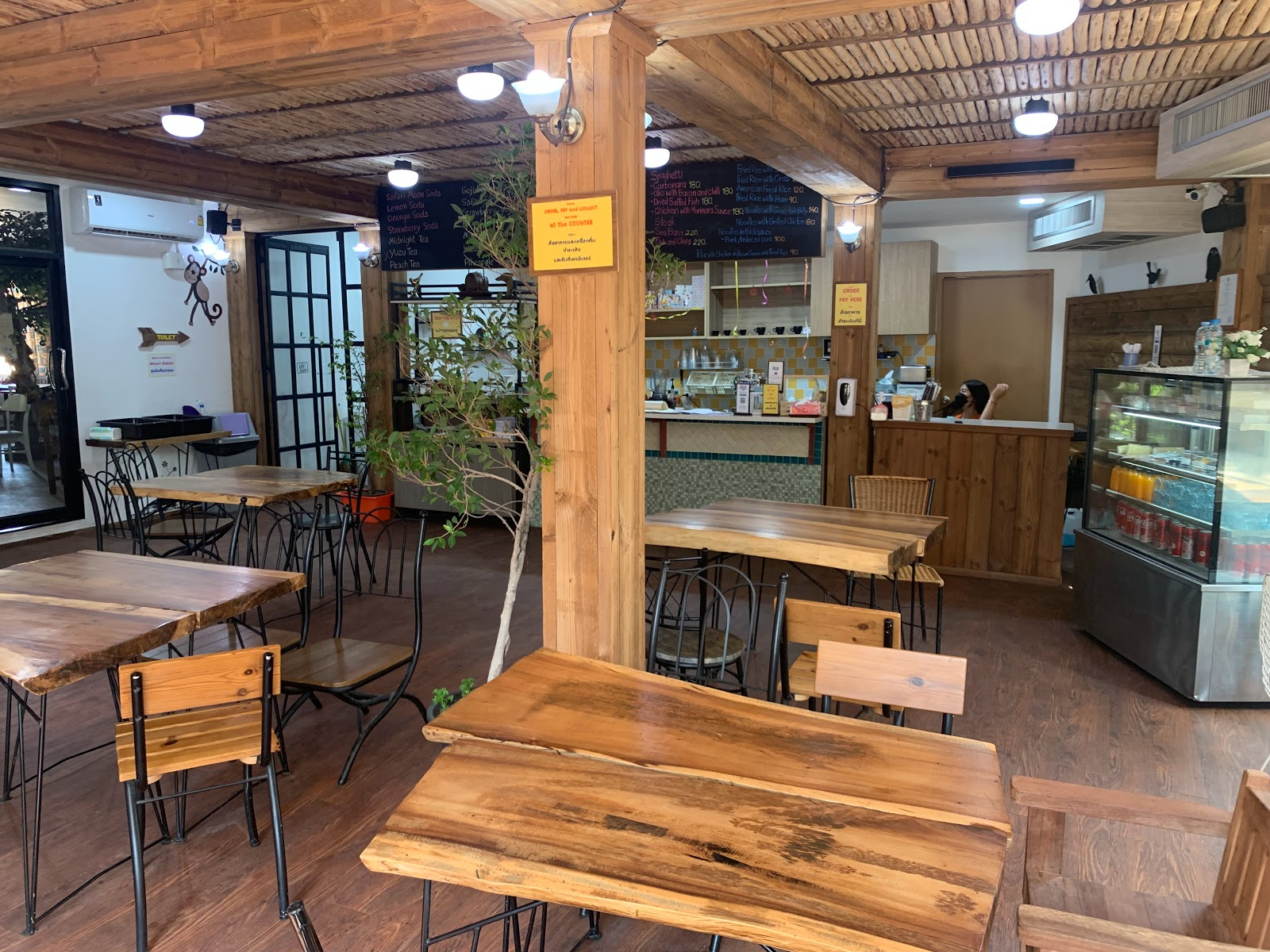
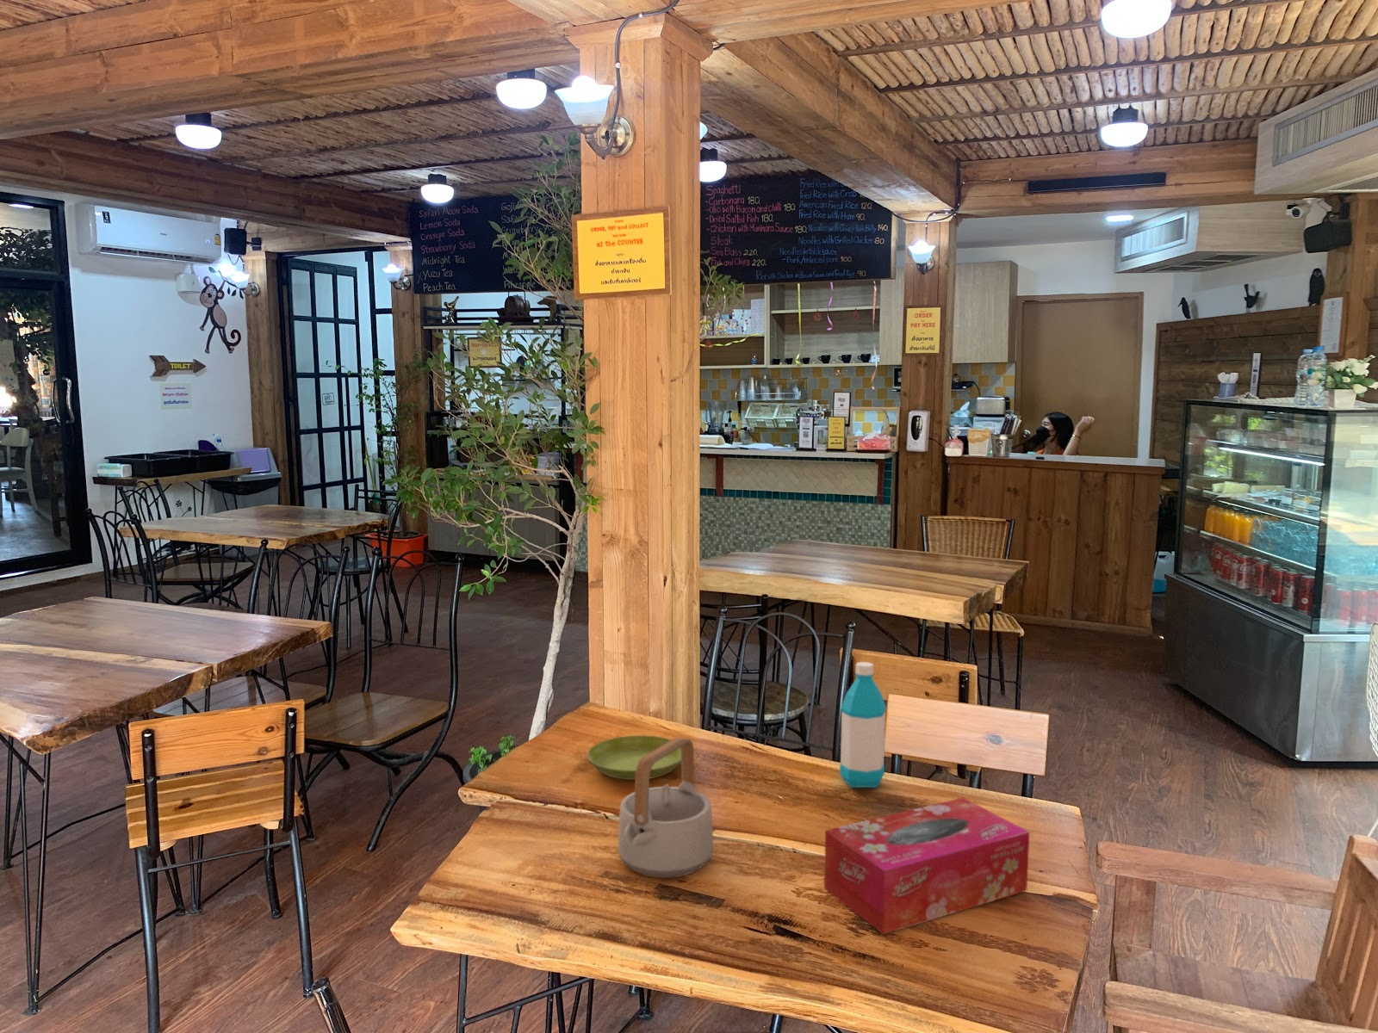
+ tissue box [824,796,1031,935]
+ saucer [587,735,681,781]
+ teapot [616,736,714,879]
+ water bottle [839,661,888,789]
